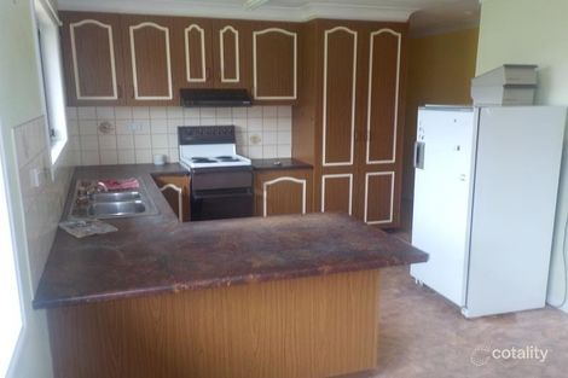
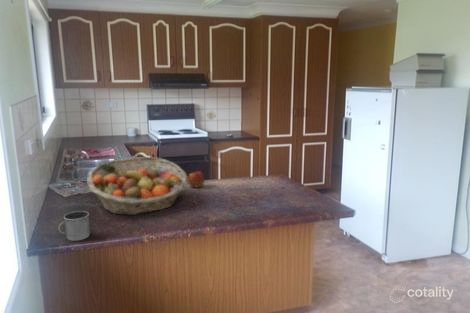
+ fruit basket [86,156,189,216]
+ mug [57,210,91,242]
+ apple [188,169,206,189]
